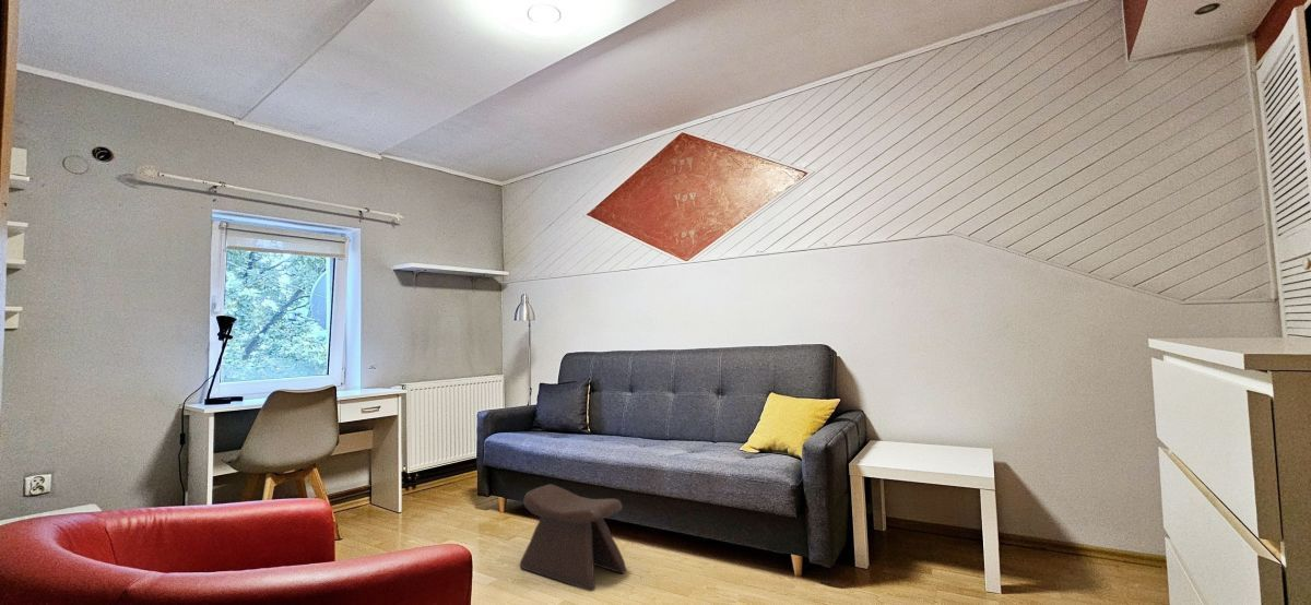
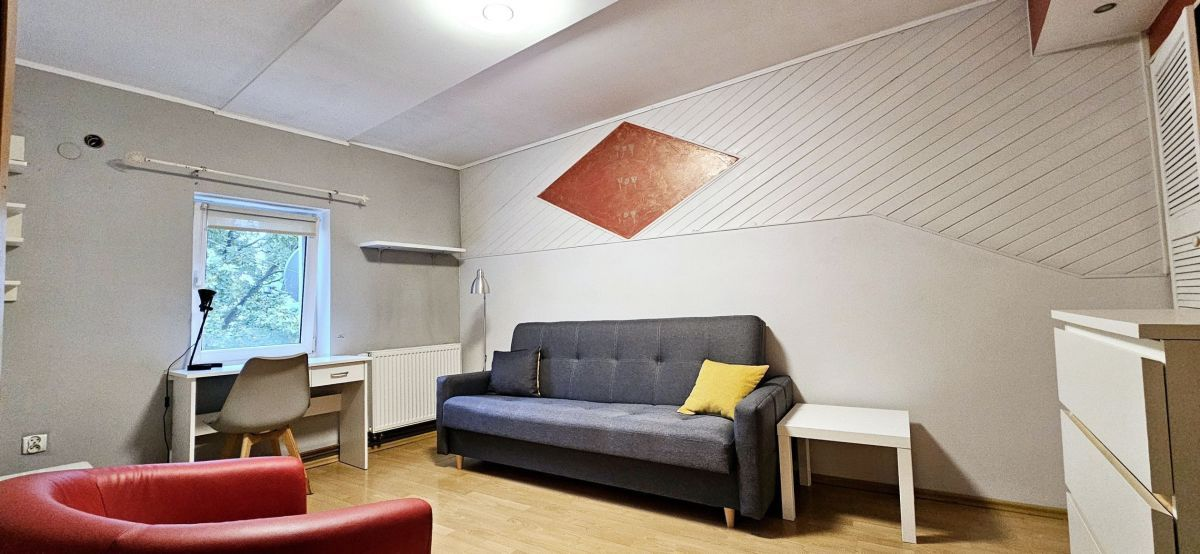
- stool [519,483,628,592]
